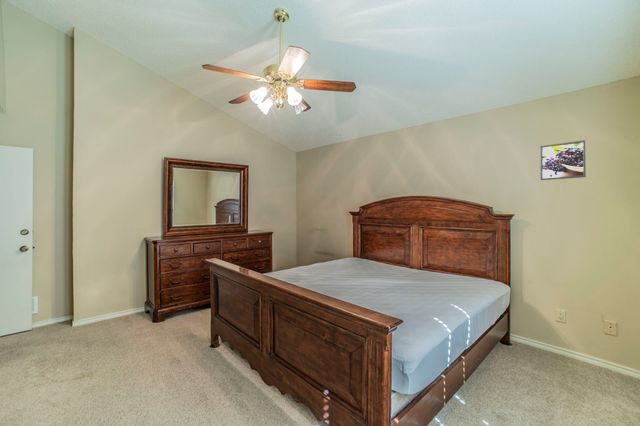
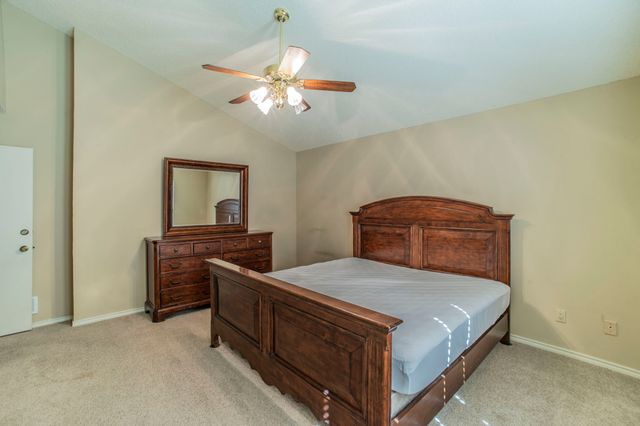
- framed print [539,139,587,181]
